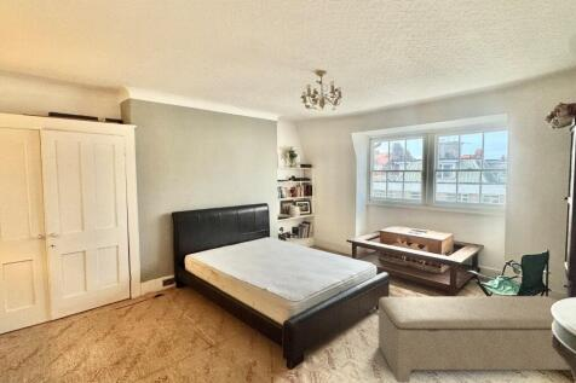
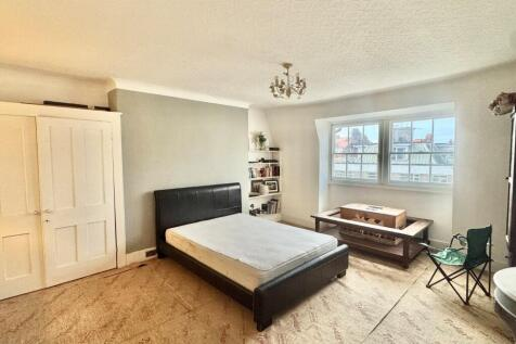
- bench [378,295,571,383]
